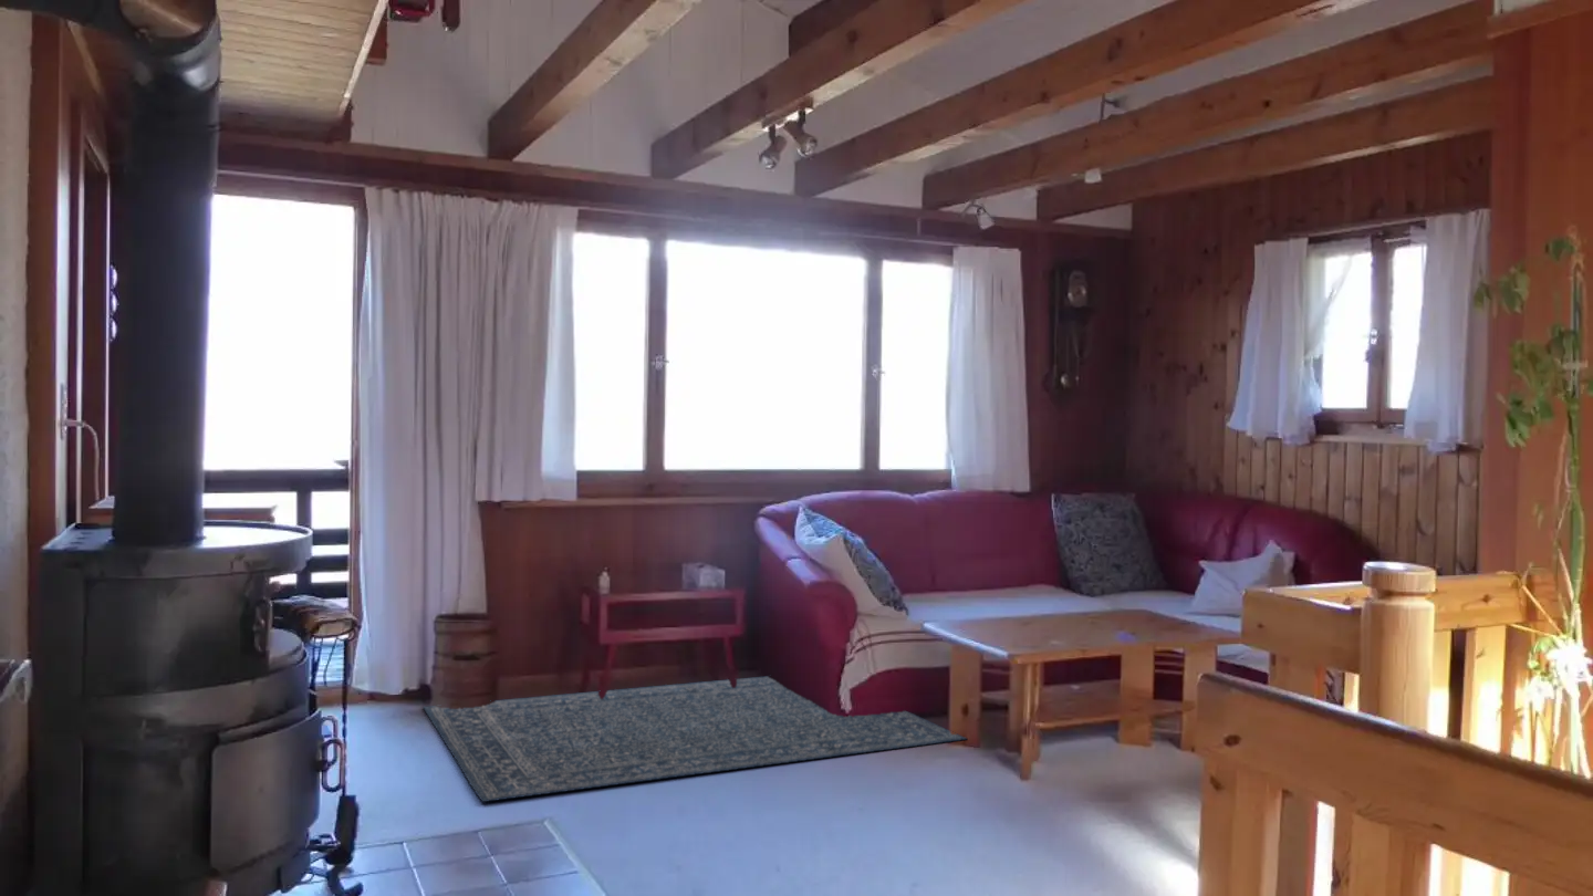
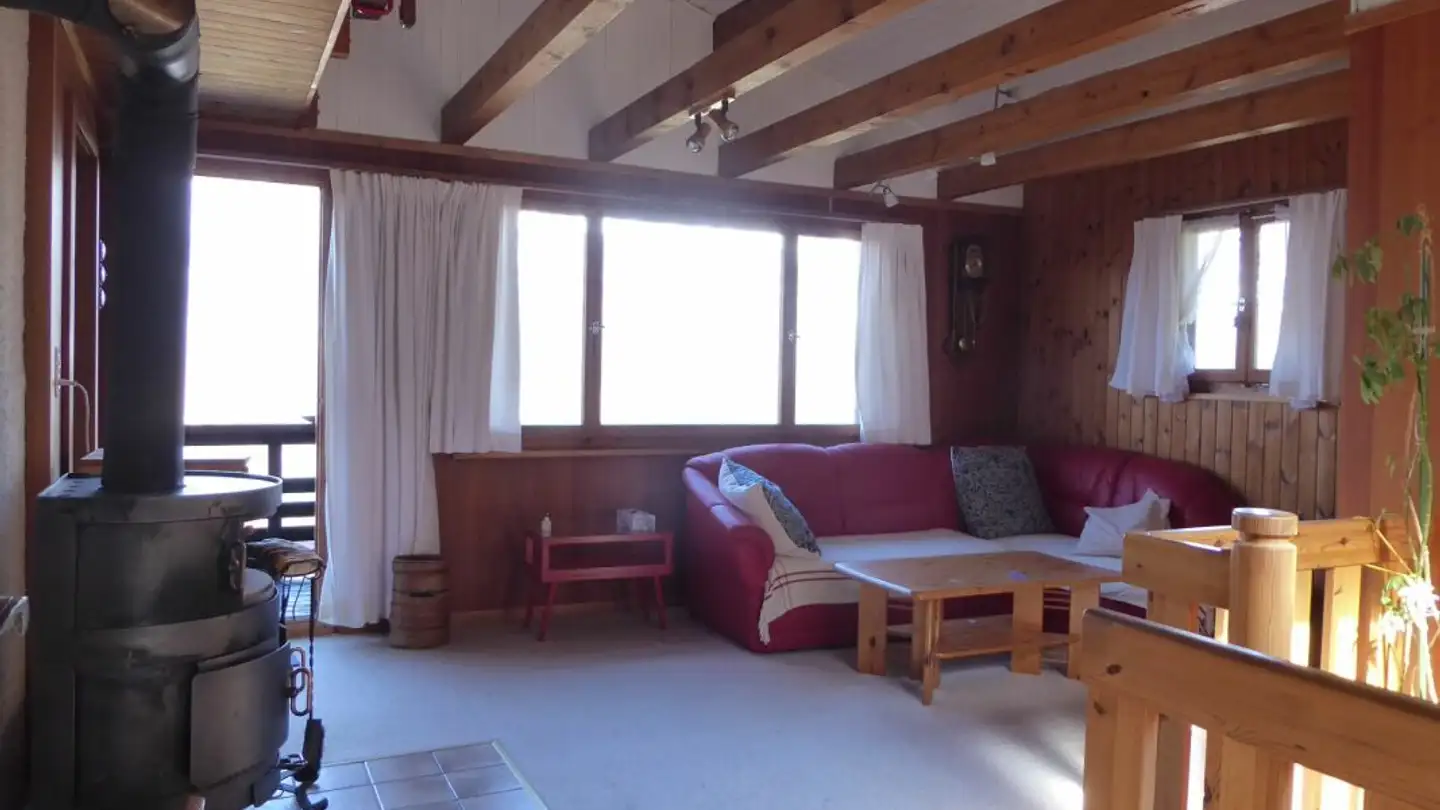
- rug [421,675,969,803]
